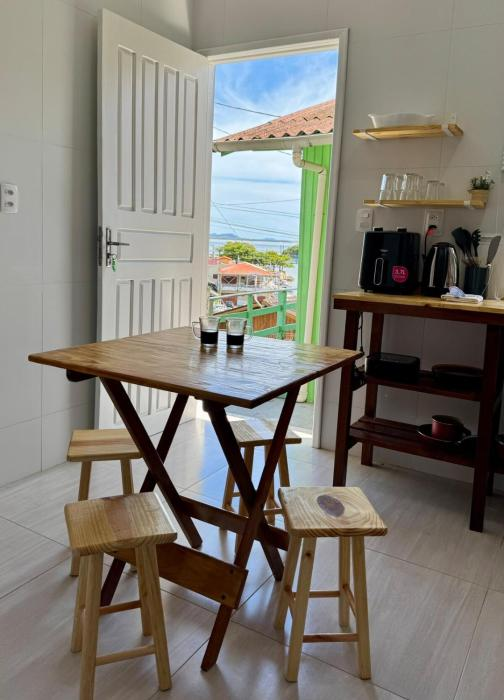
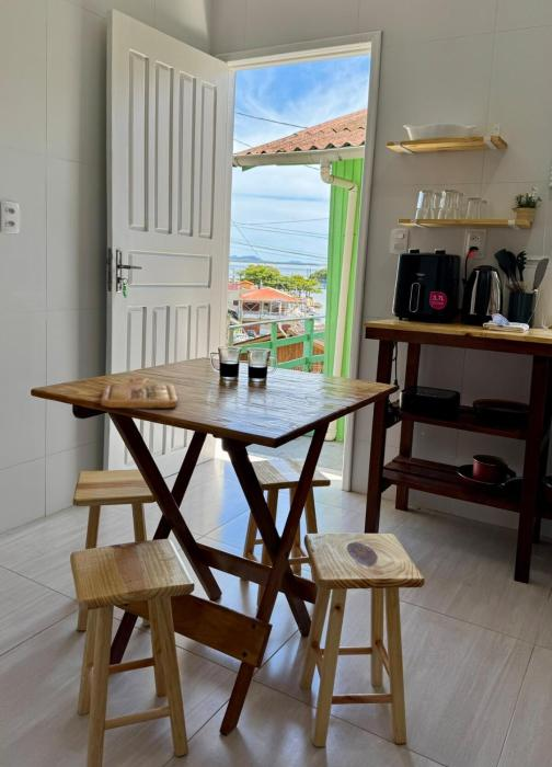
+ cutting board [101,377,179,409]
